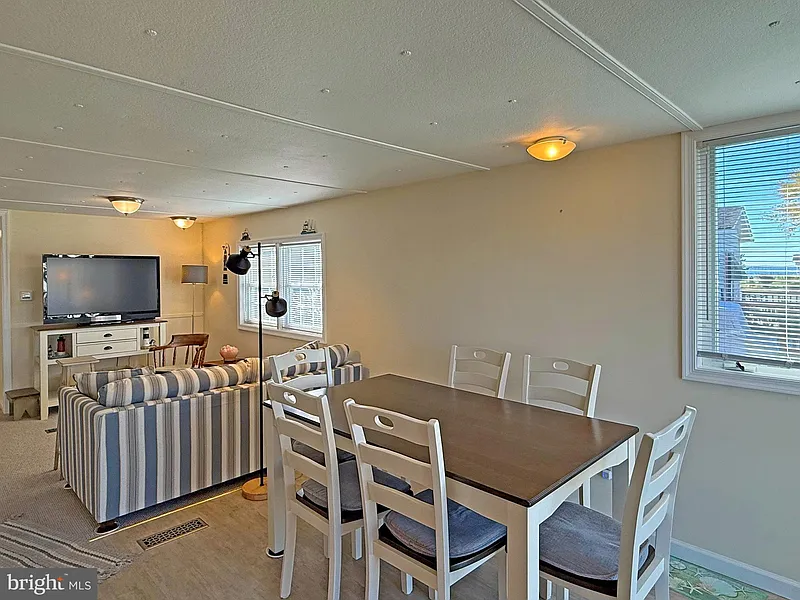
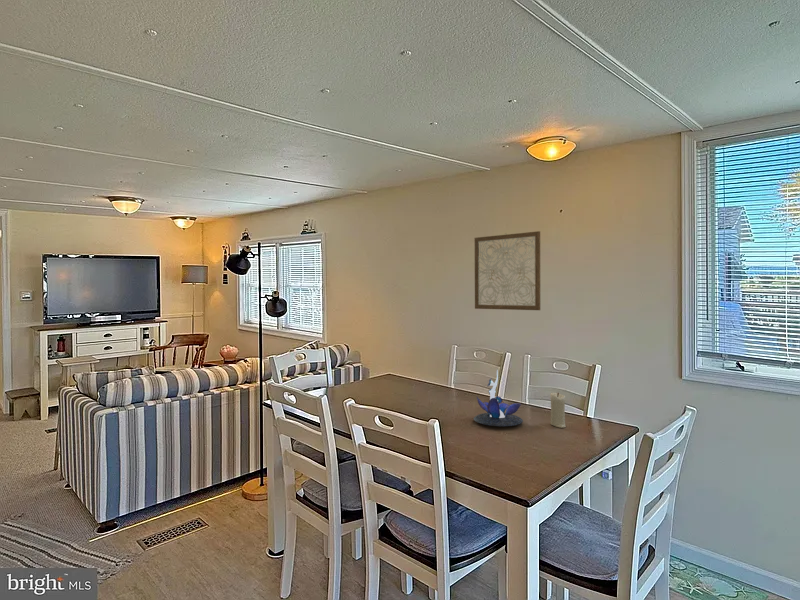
+ plant [472,369,524,427]
+ wall art [474,230,541,311]
+ candle [549,392,567,429]
